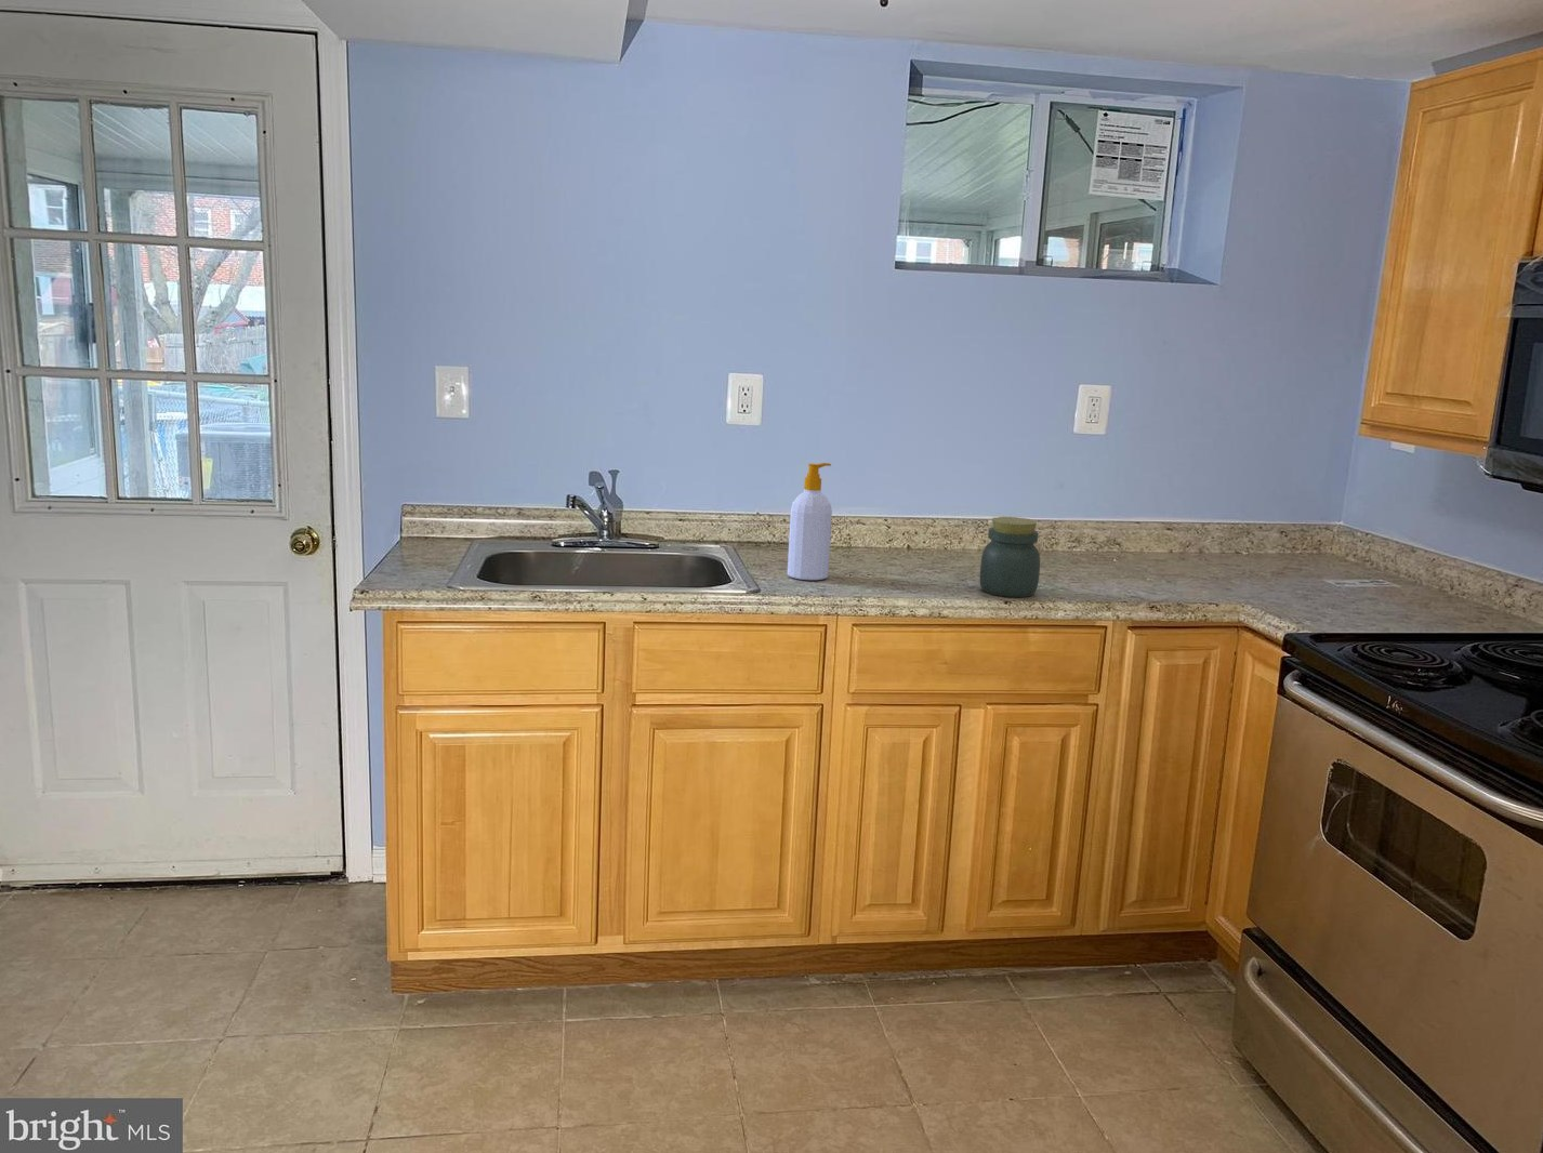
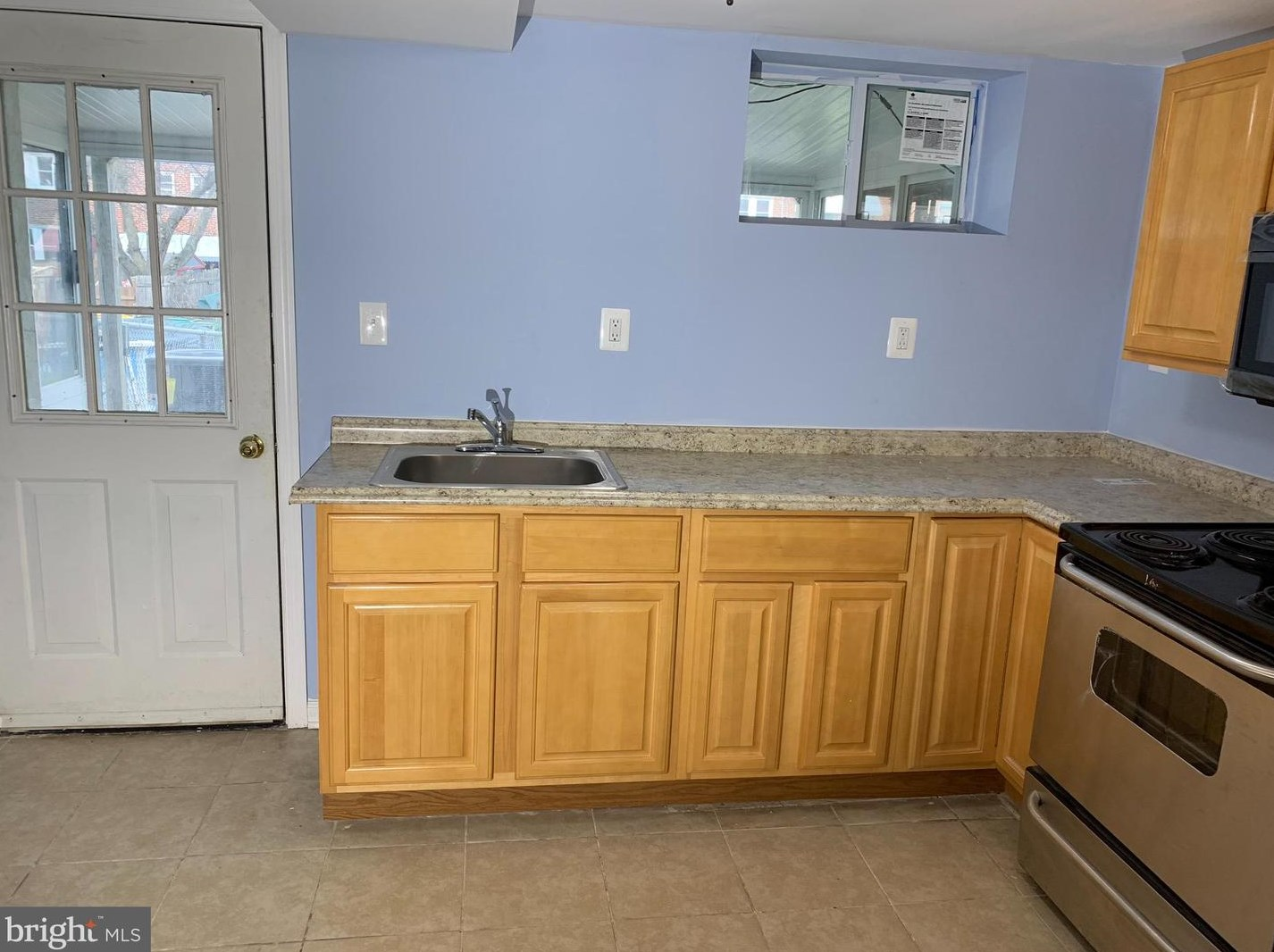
- jar [980,516,1040,598]
- soap bottle [787,461,833,581]
